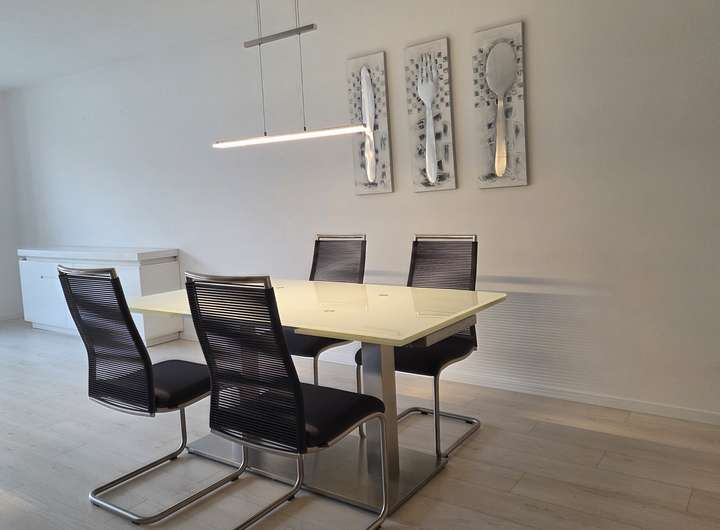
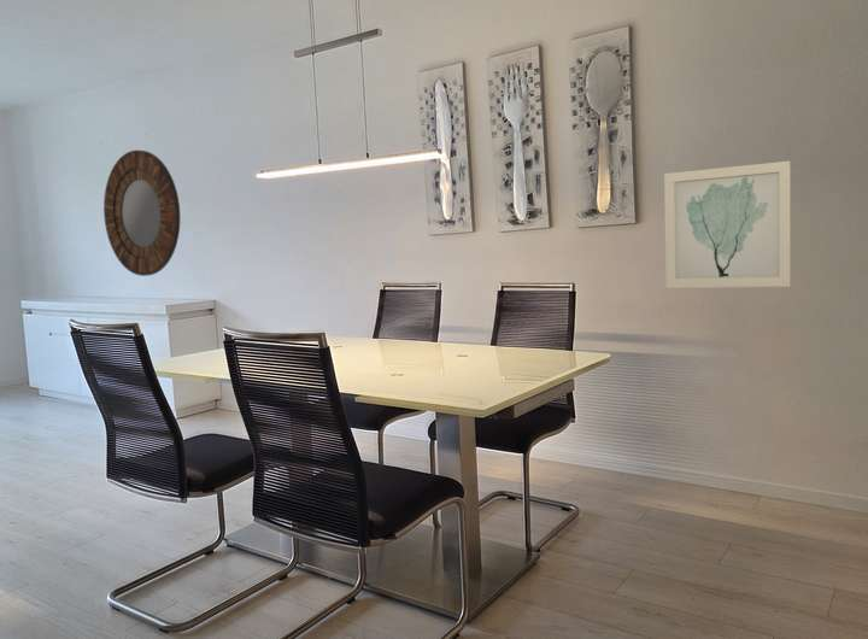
+ wall art [663,160,792,289]
+ home mirror [102,150,181,277]
